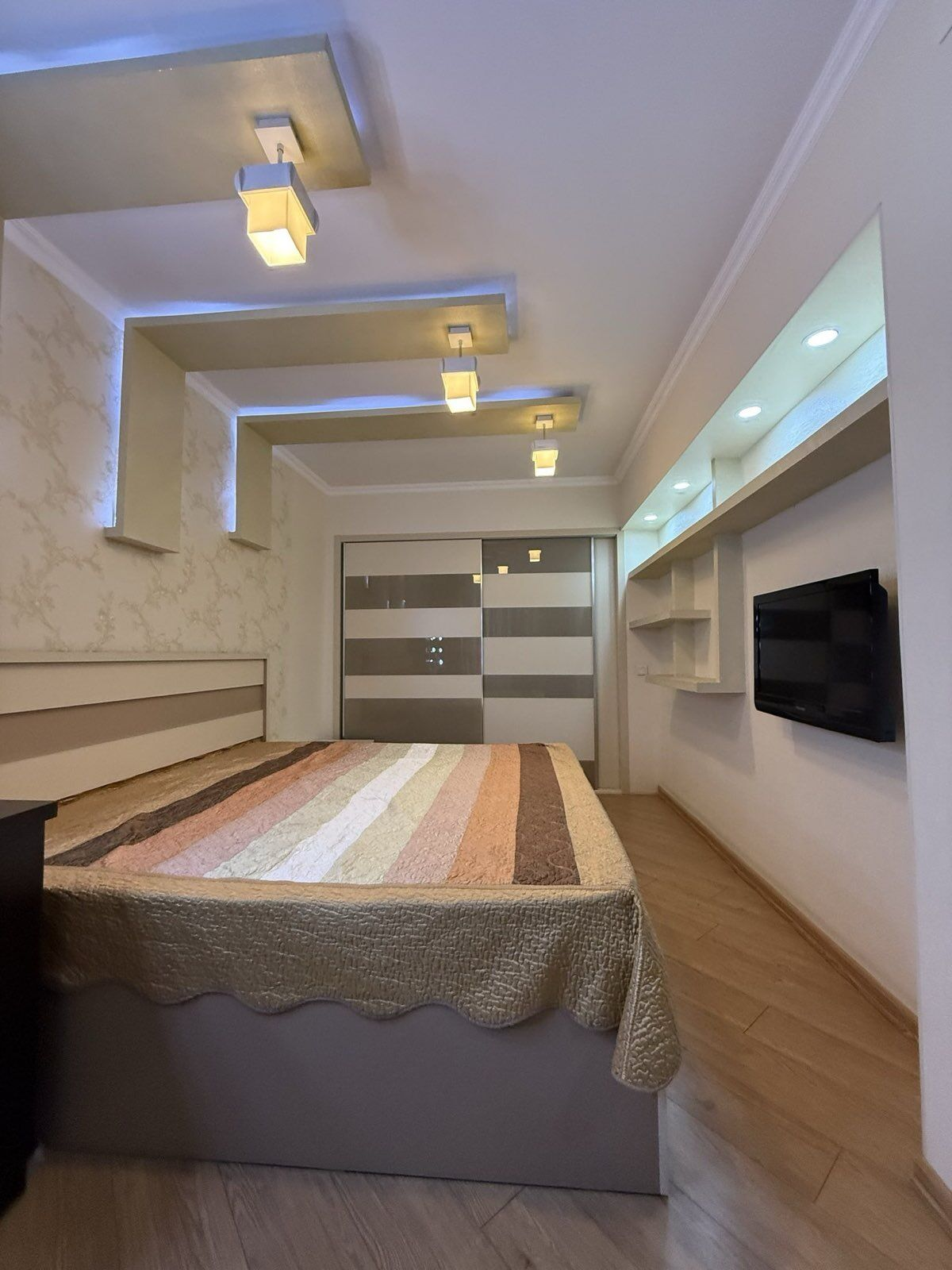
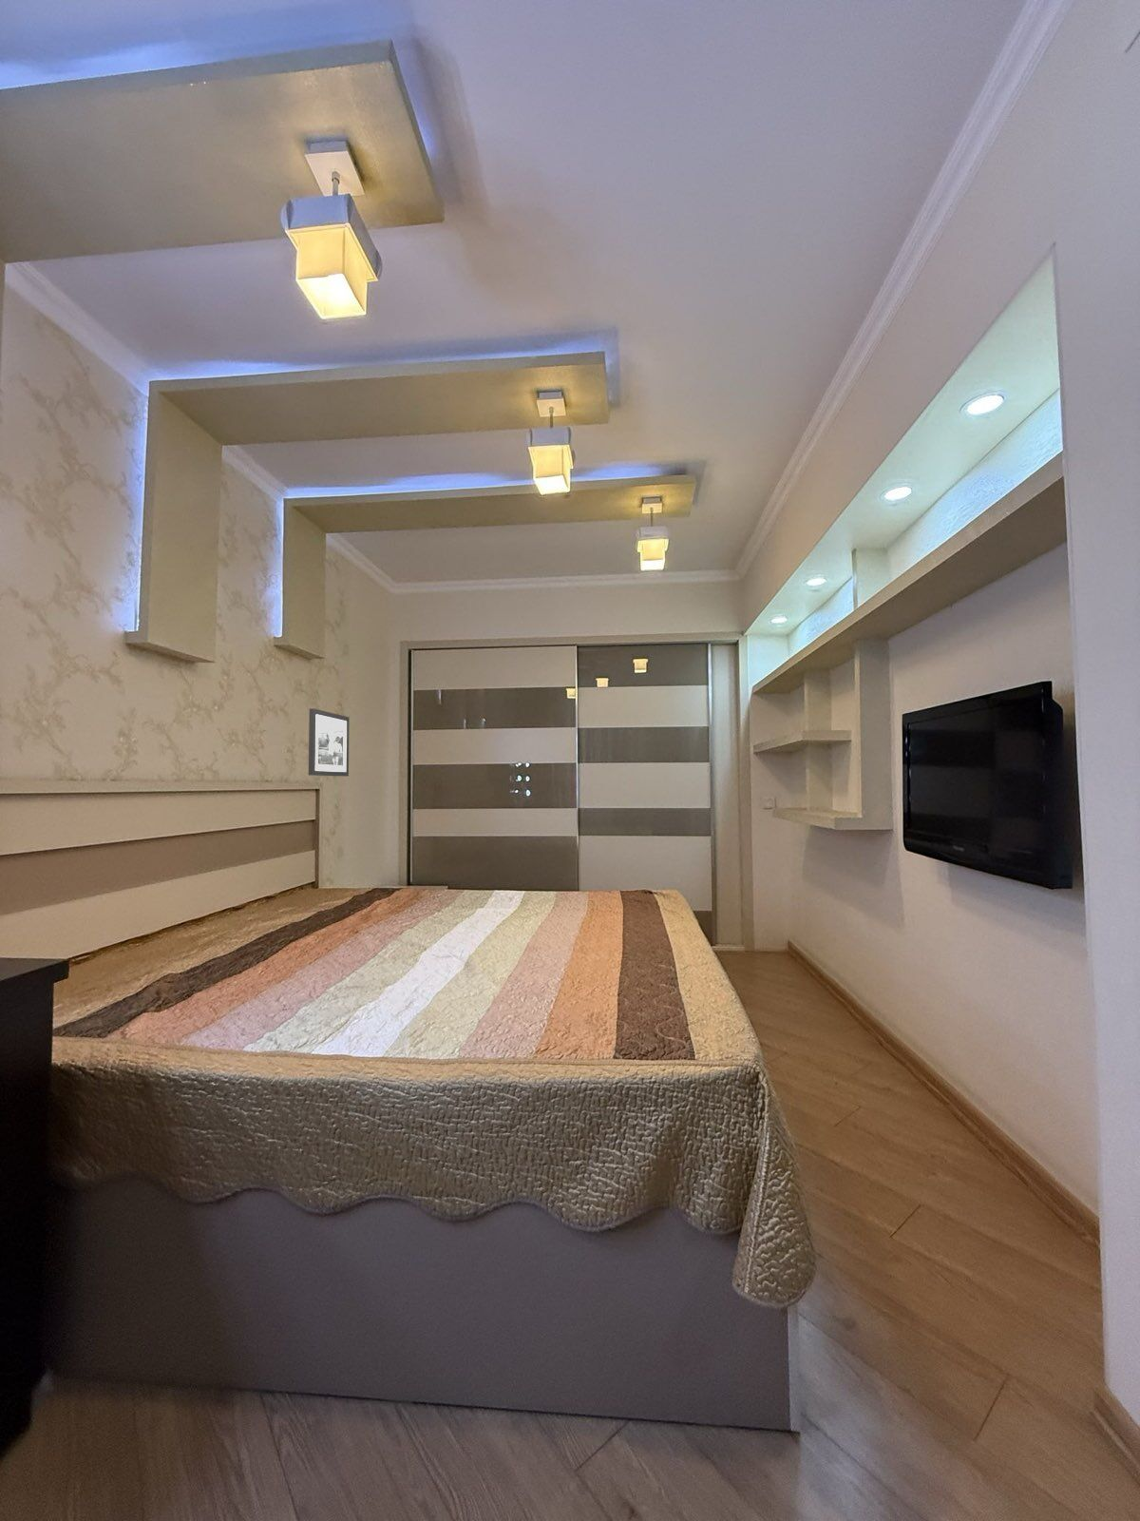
+ picture frame [308,708,351,776]
